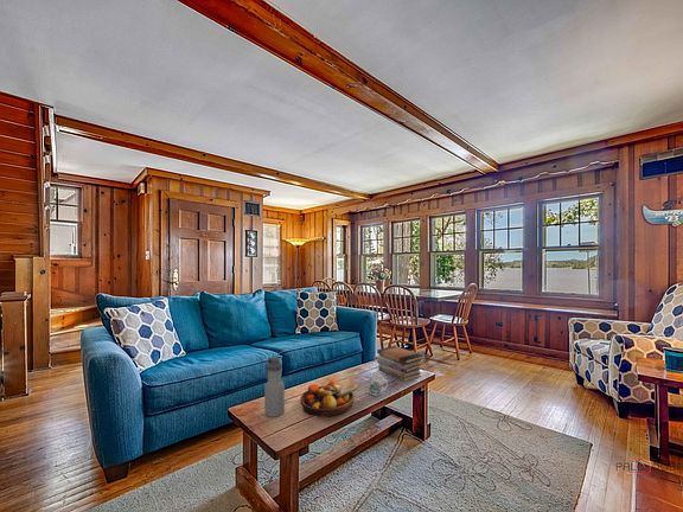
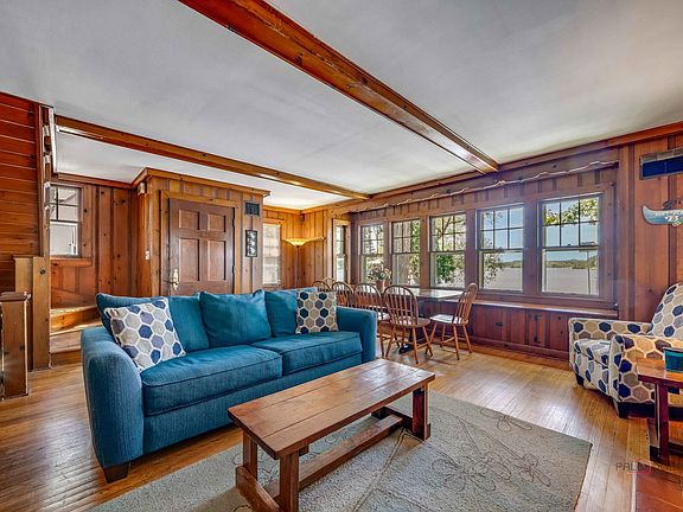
- fruit bowl [299,380,360,418]
- book stack [376,345,425,383]
- water bottle [263,356,286,418]
- mug [366,372,389,397]
